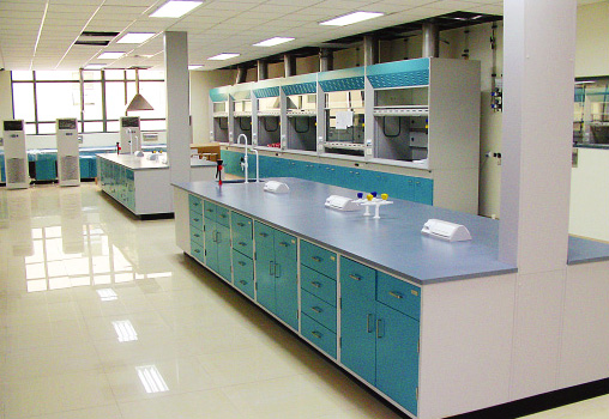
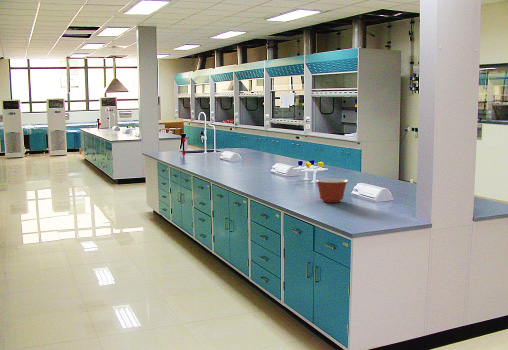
+ mixing bowl [314,177,349,204]
